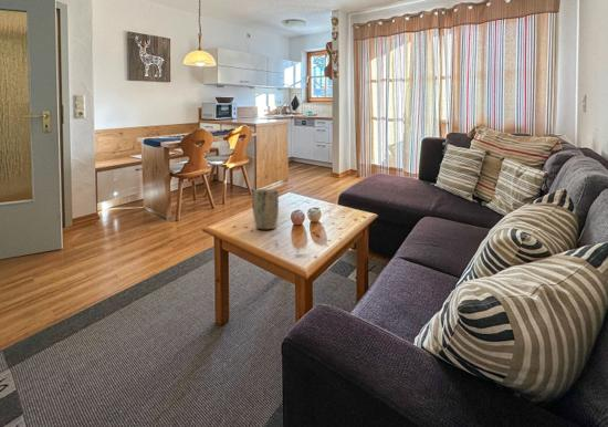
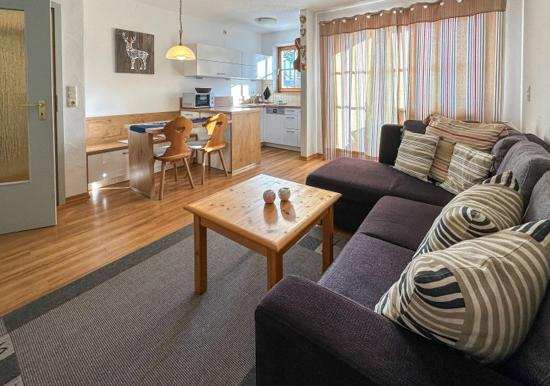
- plant pot [251,188,280,230]
